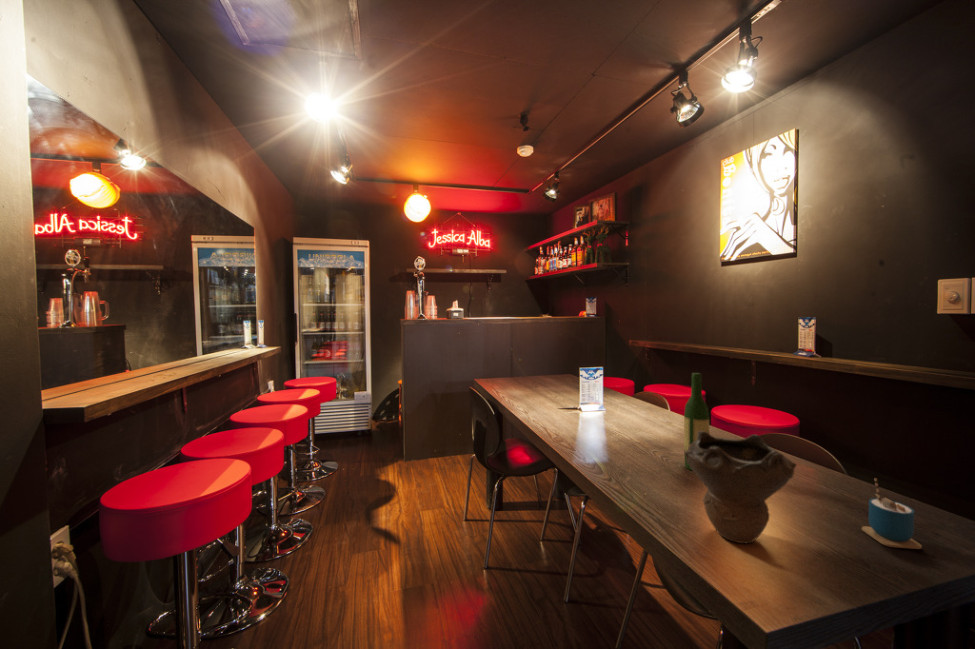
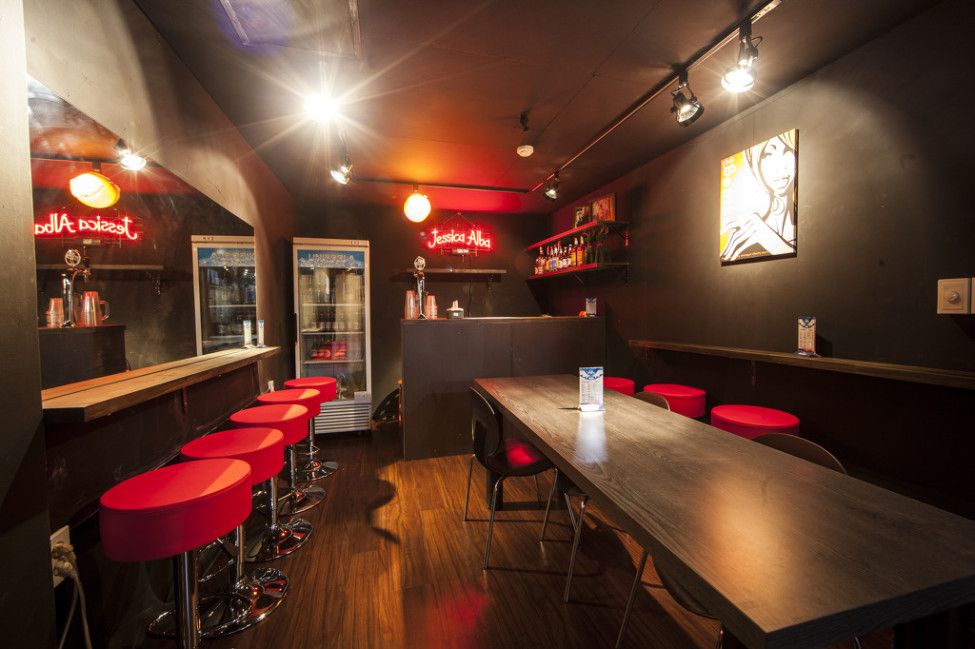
- cup [861,477,923,550]
- decorative bowl [683,431,798,544]
- wine bottle [683,372,710,472]
